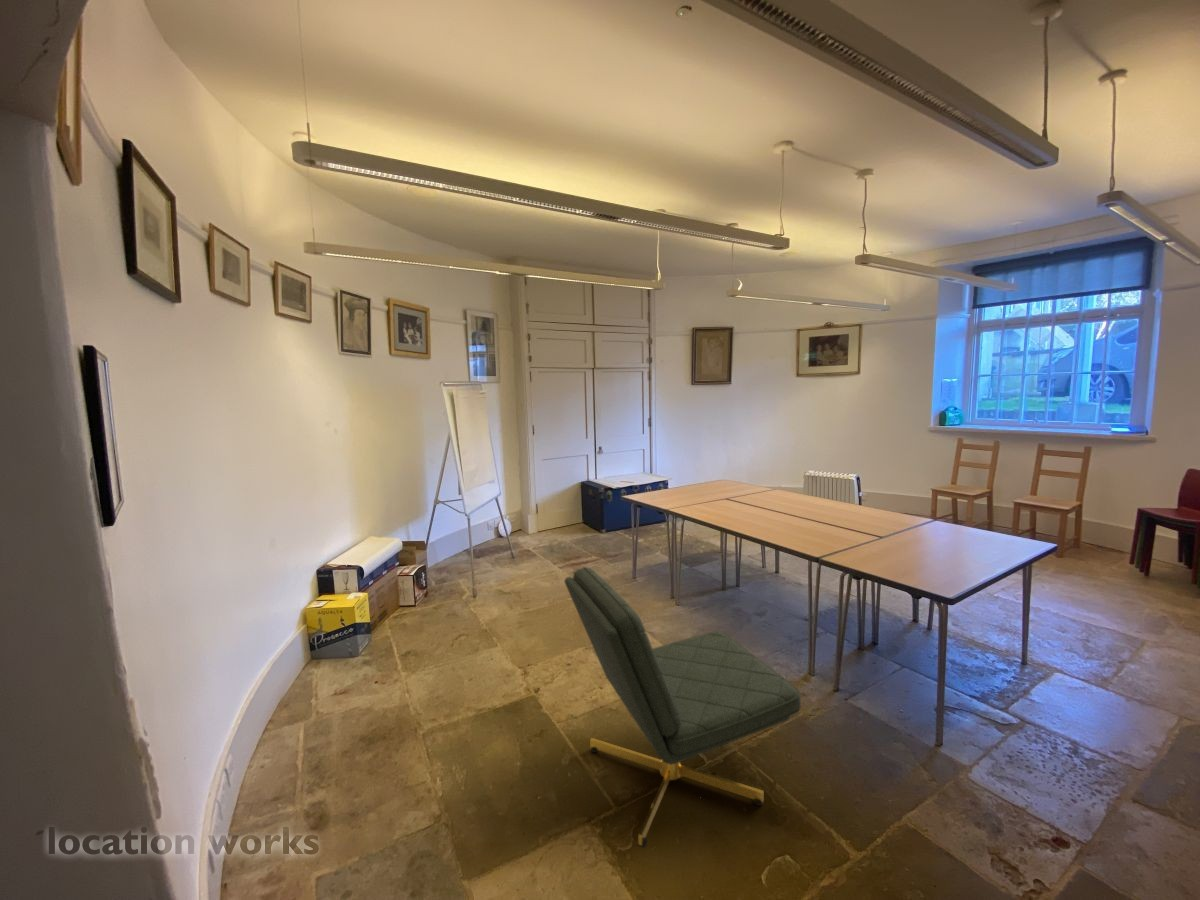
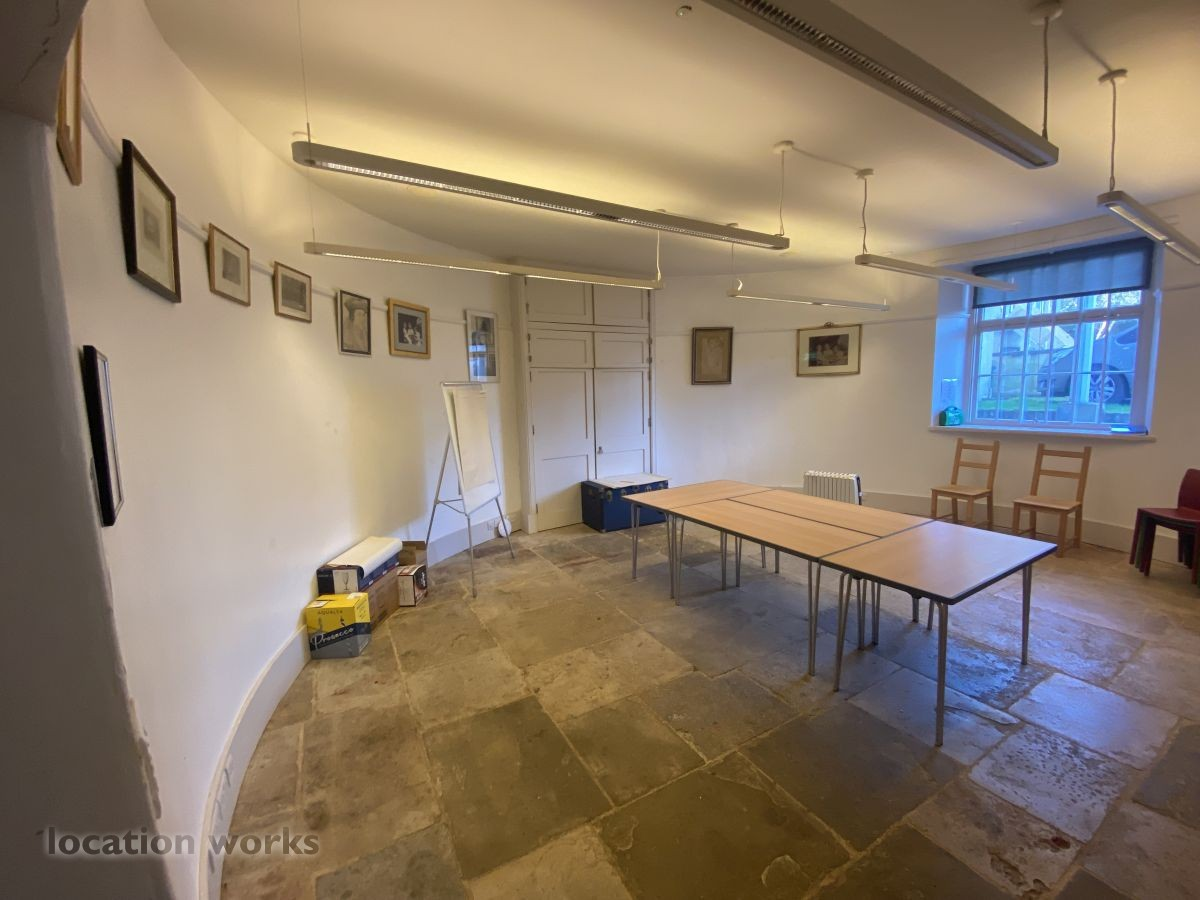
- dining chair [563,566,802,848]
